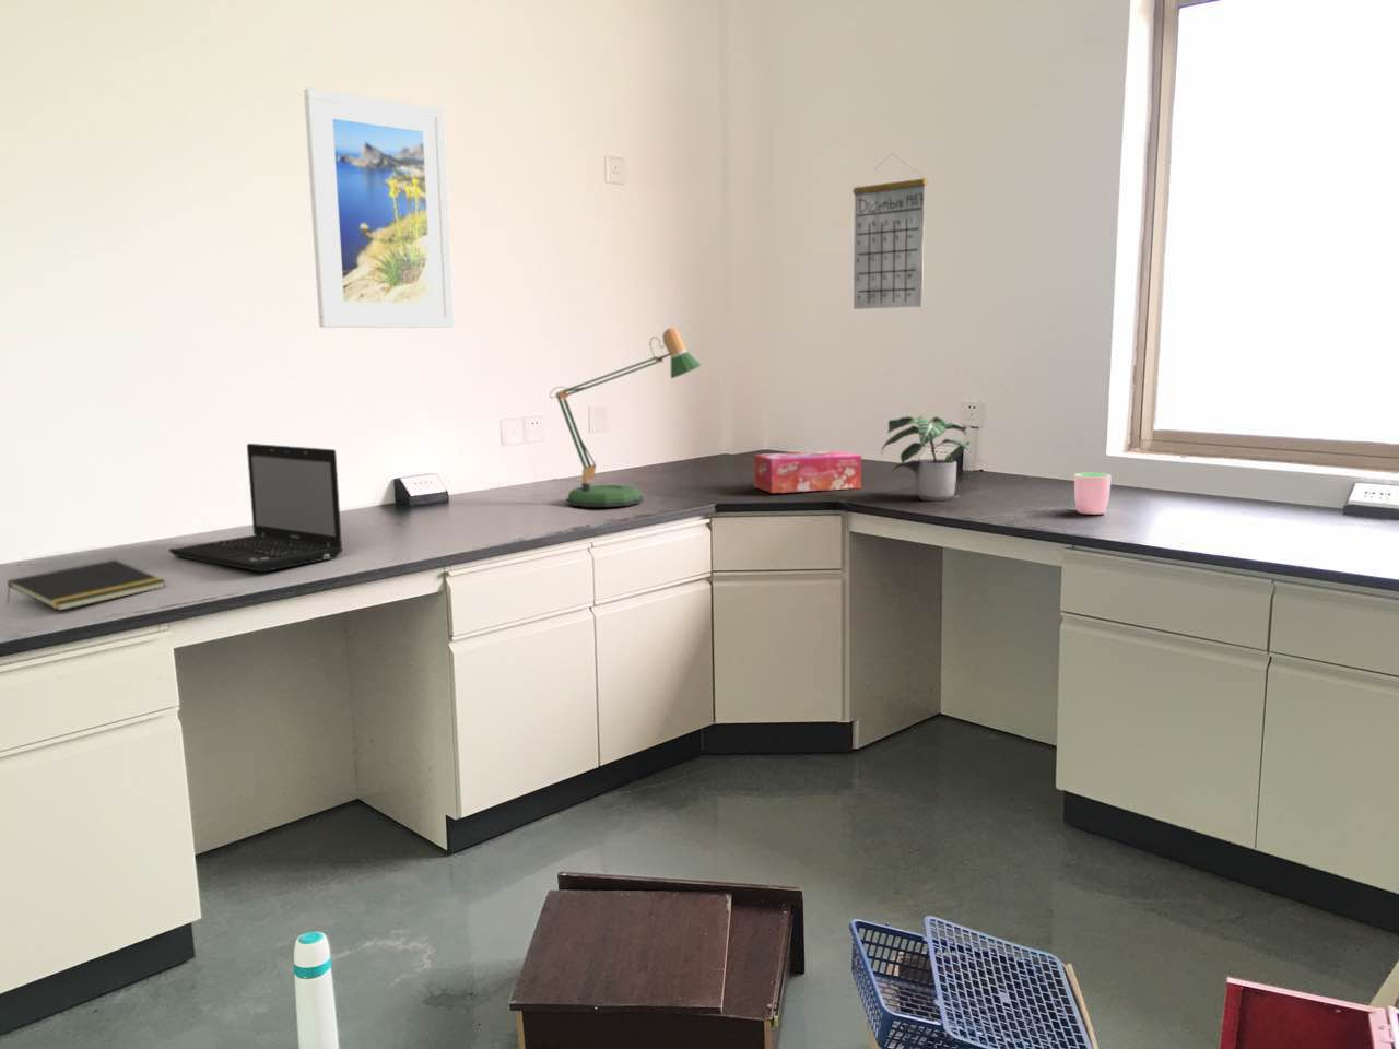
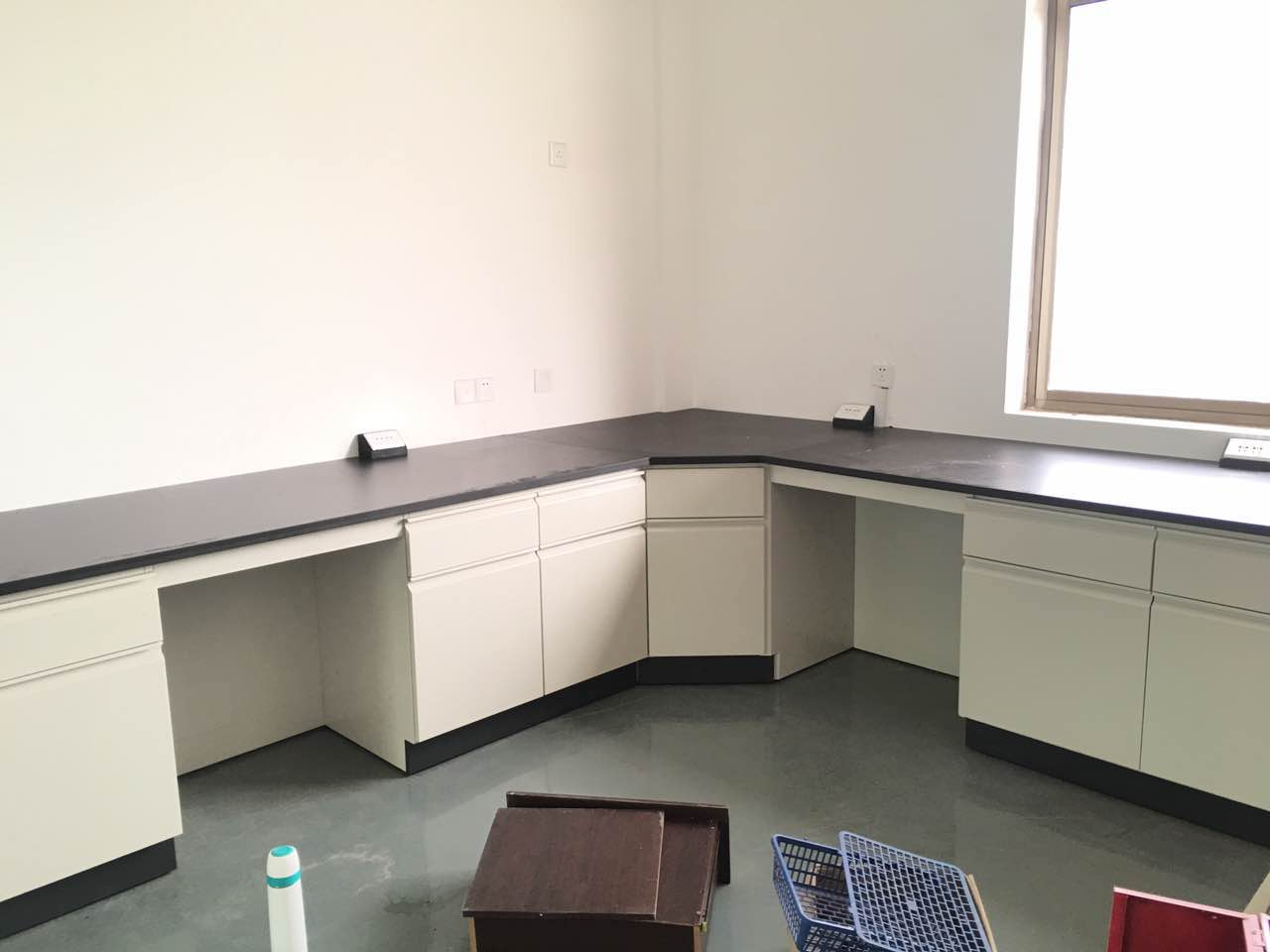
- notepad [6,559,166,612]
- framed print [303,87,455,328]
- tissue box [753,451,863,494]
- calendar [852,152,928,311]
- desk lamp [549,327,702,508]
- laptop [167,443,345,573]
- cup [1073,472,1113,516]
- potted plant [880,415,973,502]
